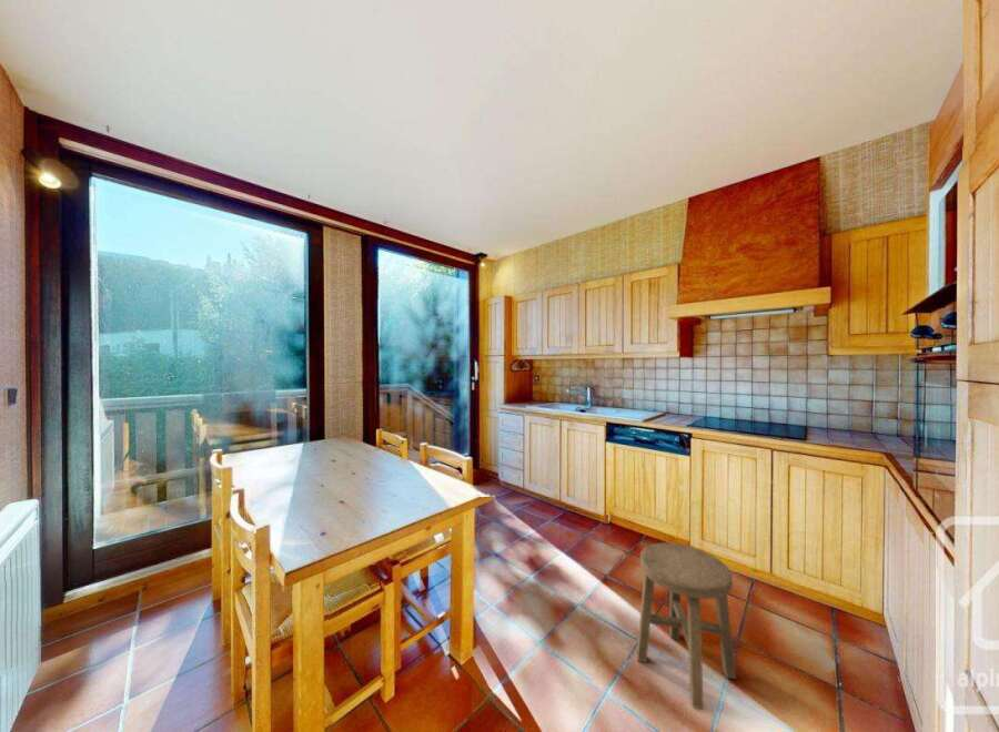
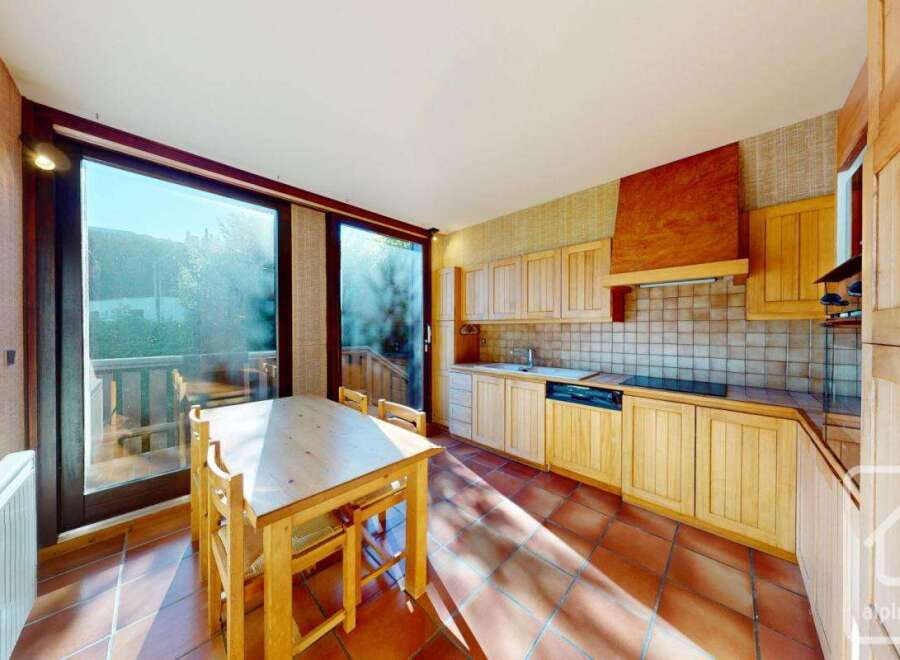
- stool [636,541,737,711]
